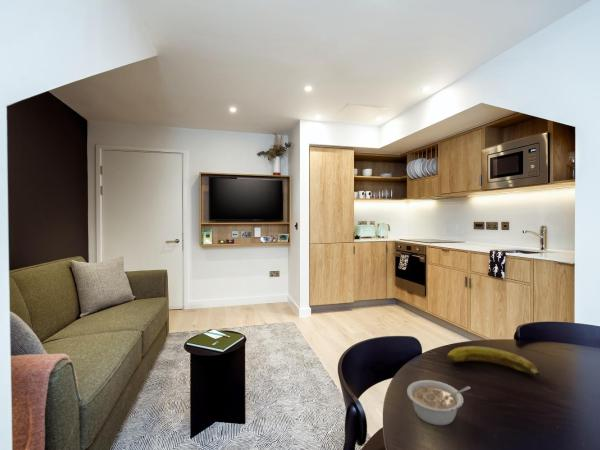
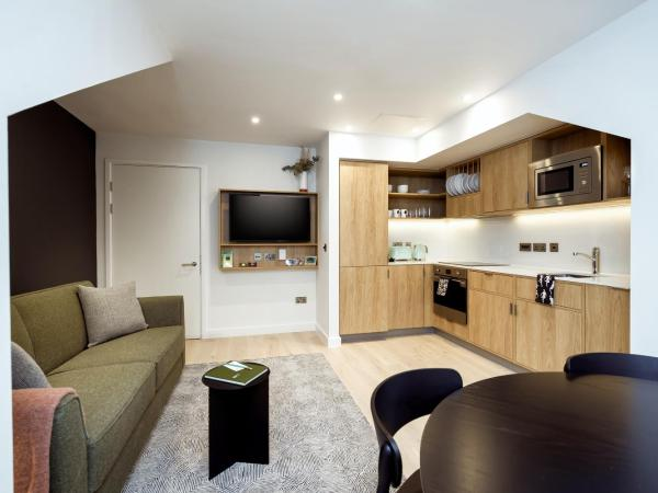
- legume [406,379,471,426]
- banana [446,345,541,376]
